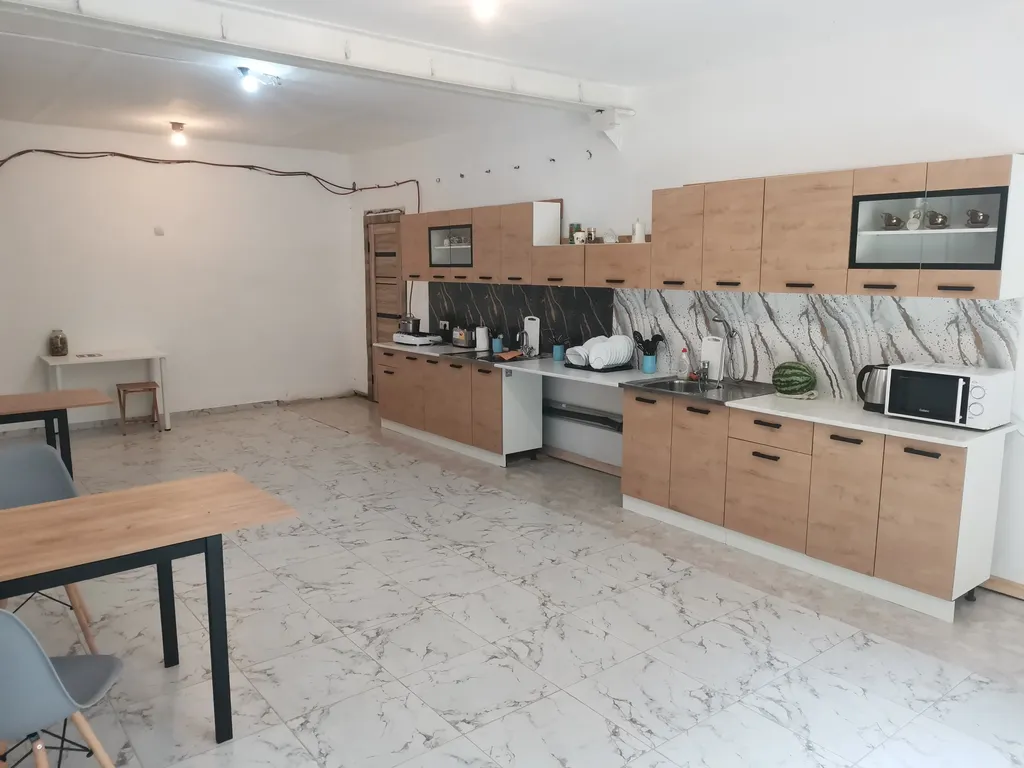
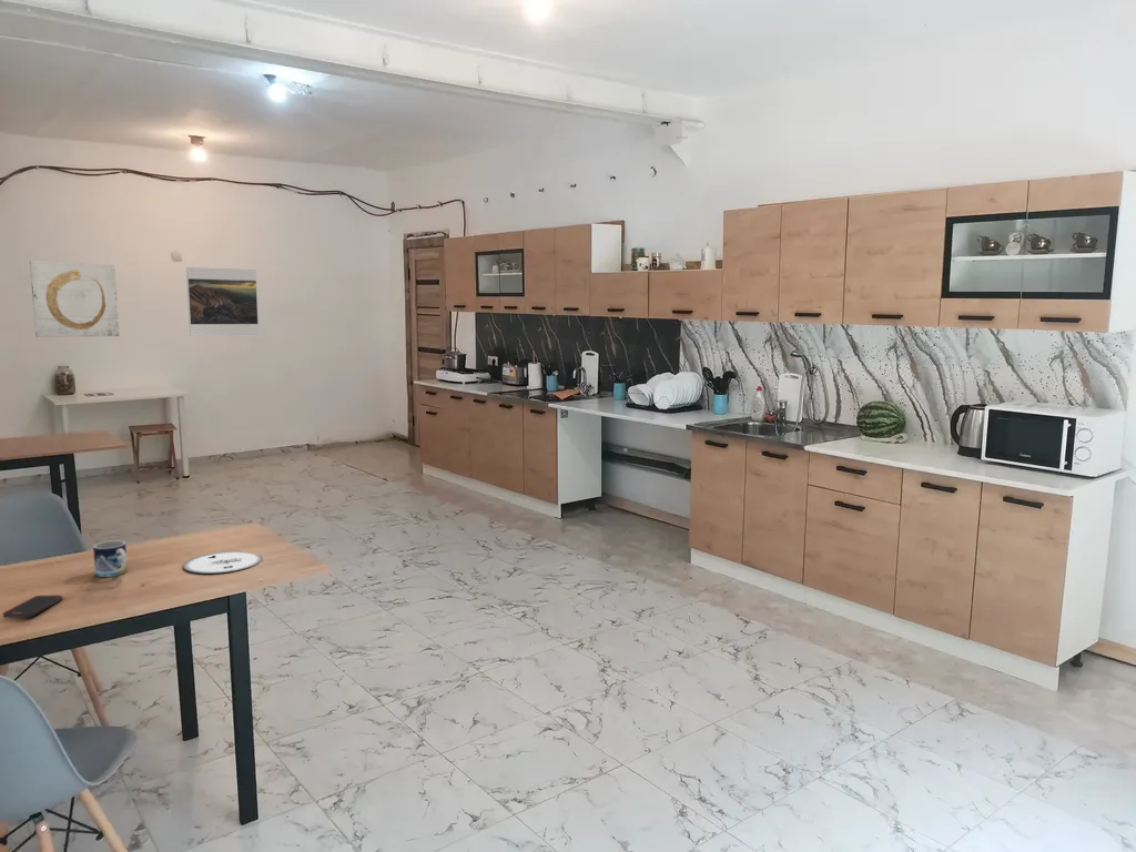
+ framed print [185,266,260,336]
+ smartphone [2,595,63,619]
+ wall art [29,260,120,338]
+ plate [182,550,264,575]
+ mug [92,539,129,578]
